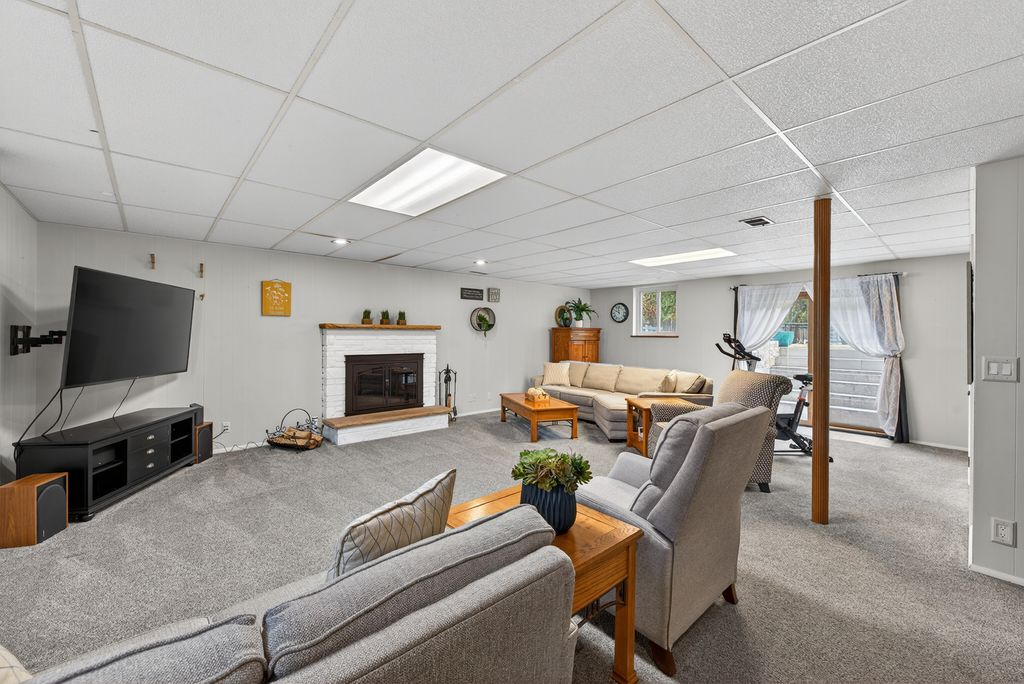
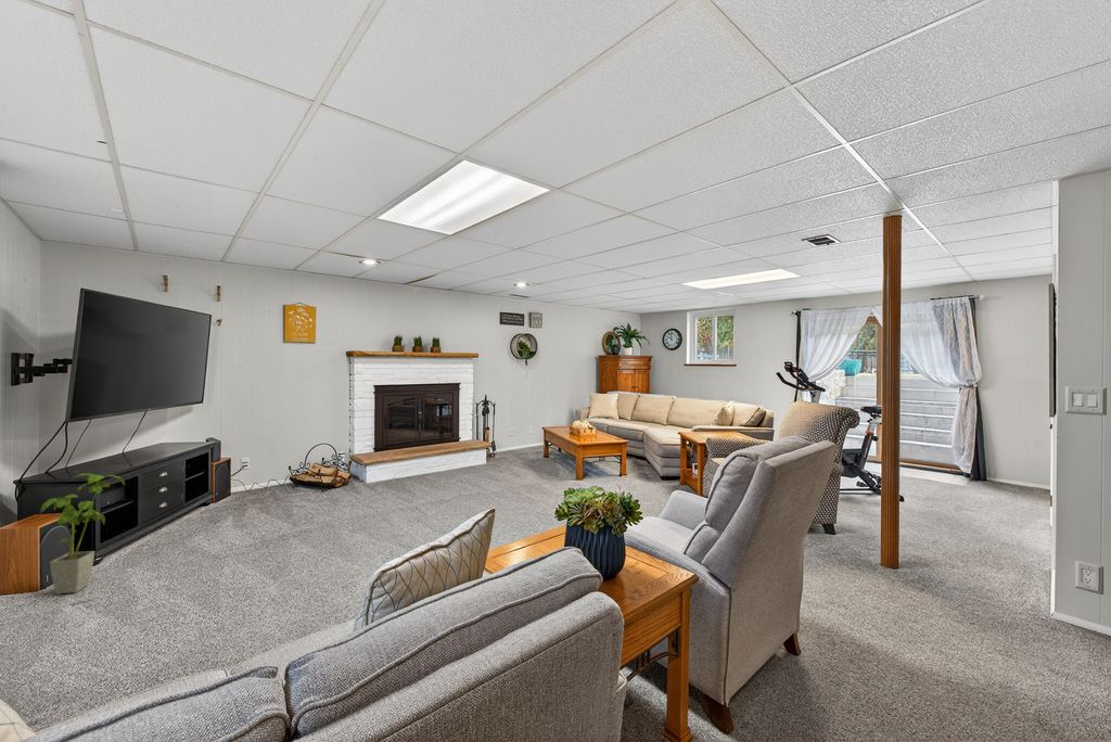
+ house plant [40,472,126,596]
